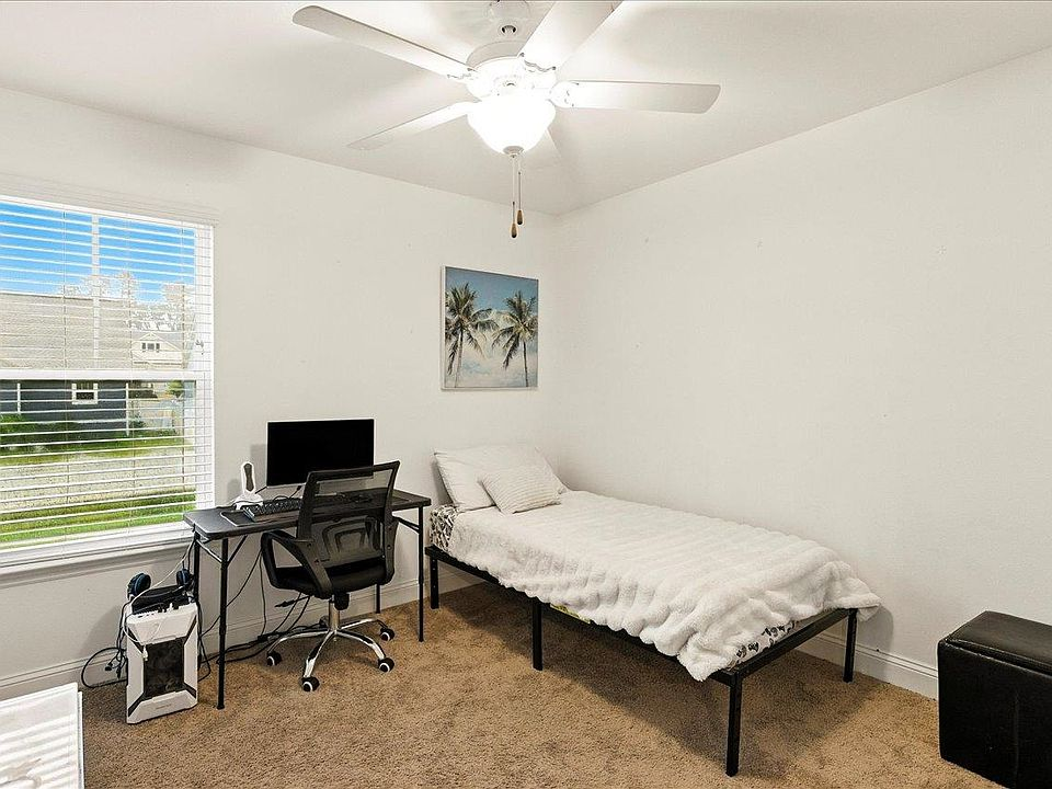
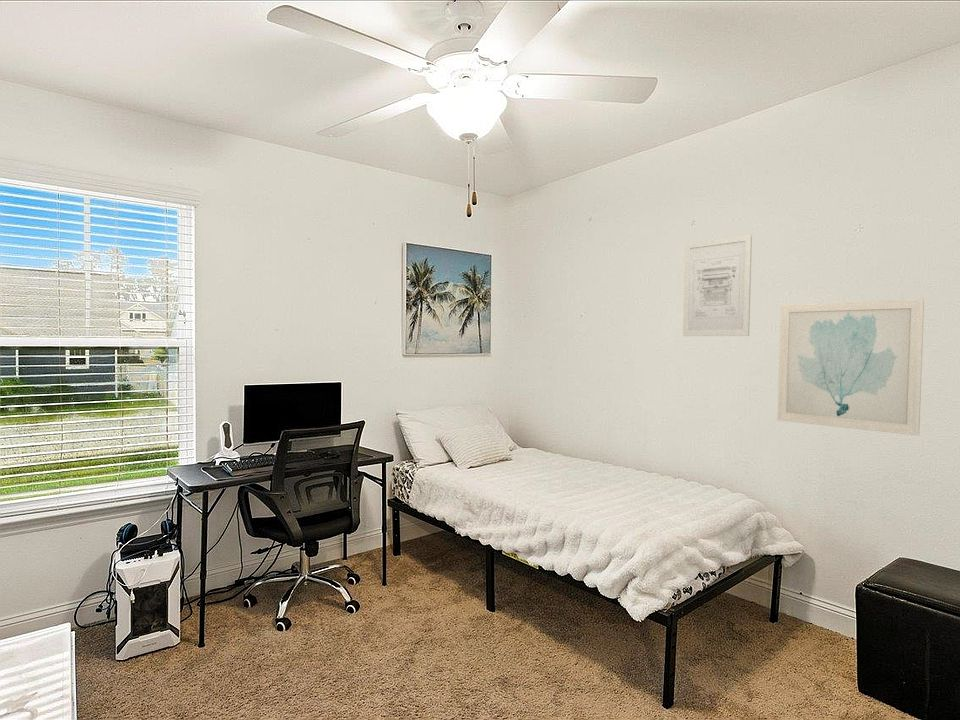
+ wall art [682,234,753,337]
+ wall art [777,298,925,437]
